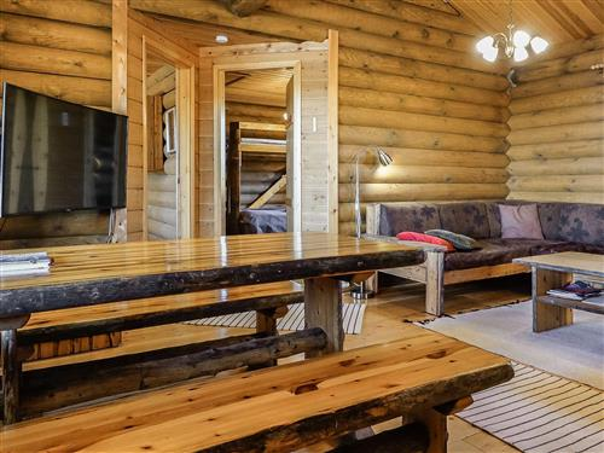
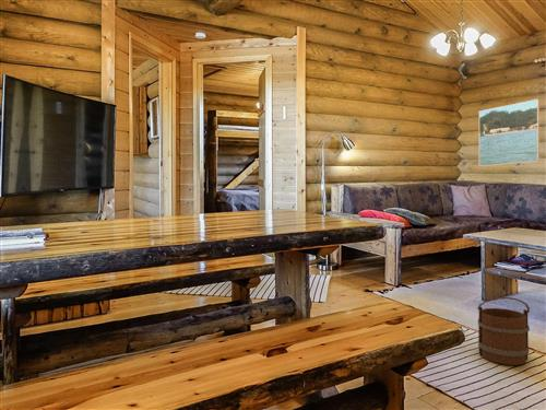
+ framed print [478,98,541,167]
+ bucket [476,296,531,366]
